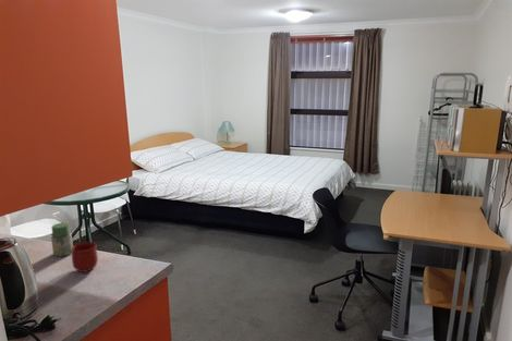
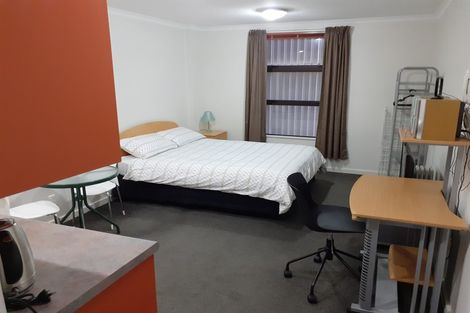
- mug [71,241,99,273]
- jar [50,222,74,257]
